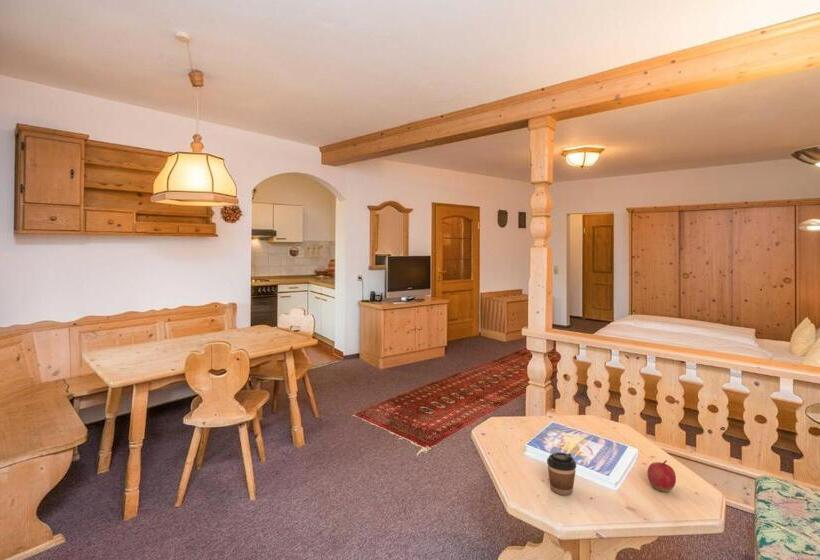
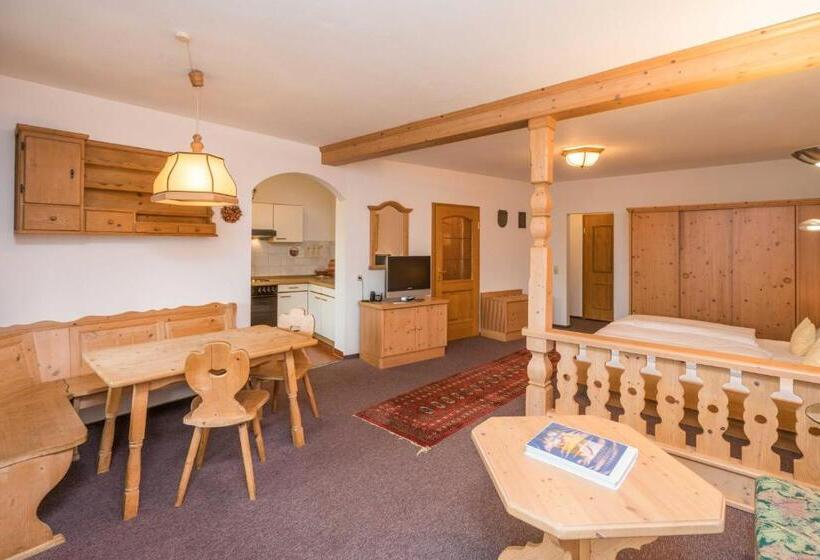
- apple [647,459,677,493]
- coffee cup [546,451,577,496]
